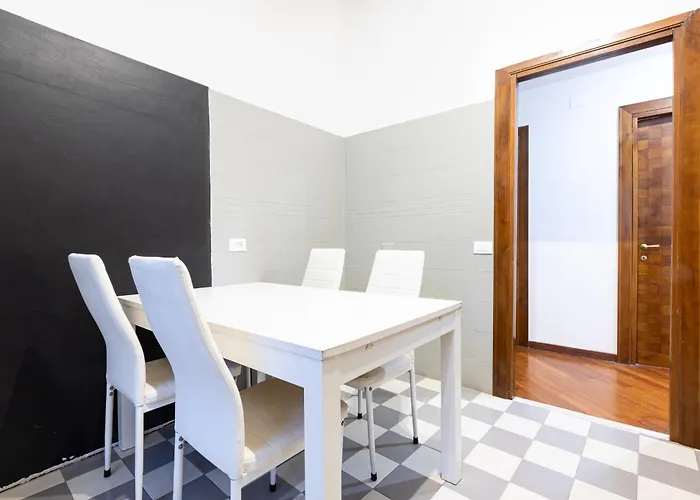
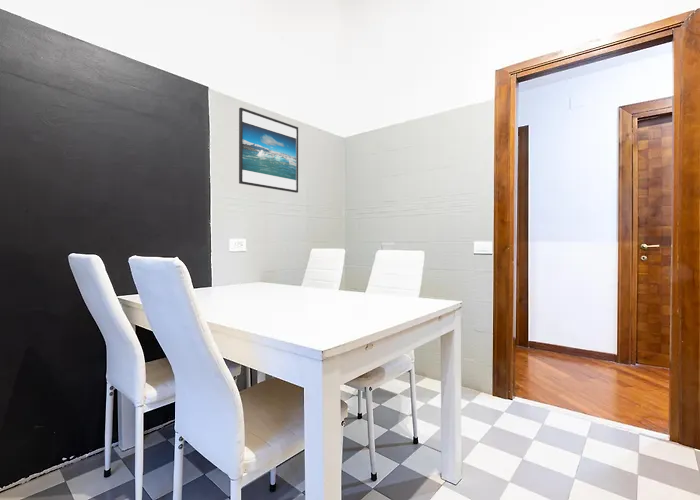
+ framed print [238,107,299,194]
